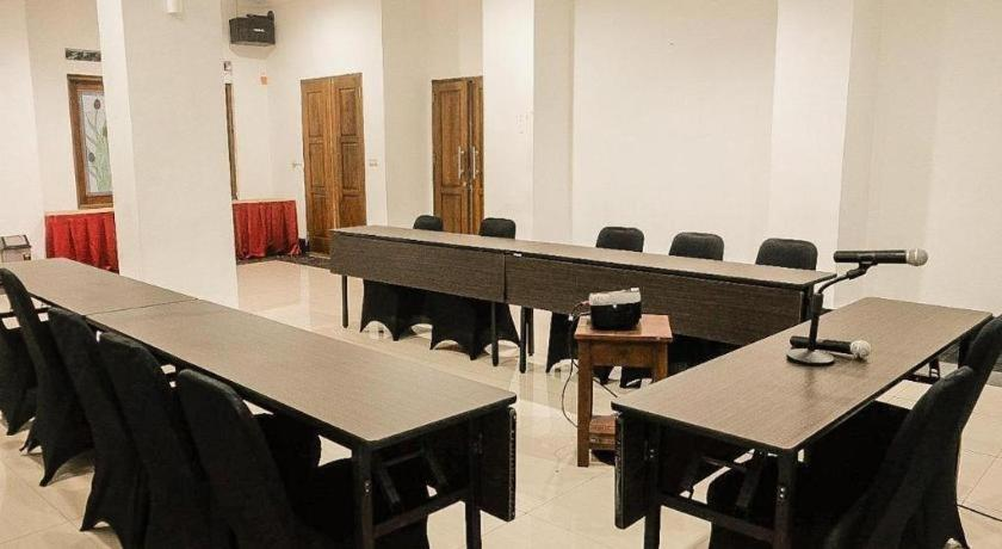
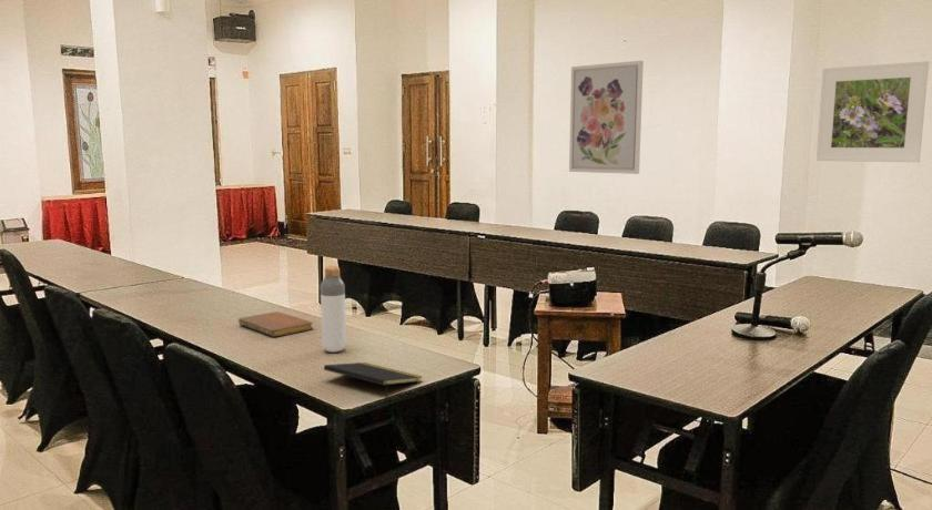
+ bottle [320,265,347,354]
+ wall art [568,60,645,175]
+ notepad [323,361,423,398]
+ notebook [237,310,314,338]
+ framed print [816,60,930,163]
